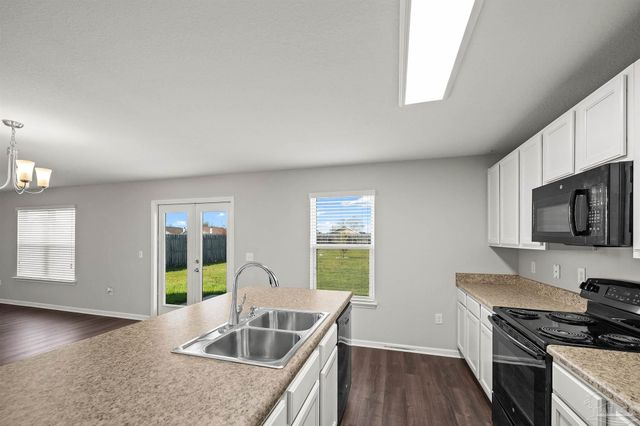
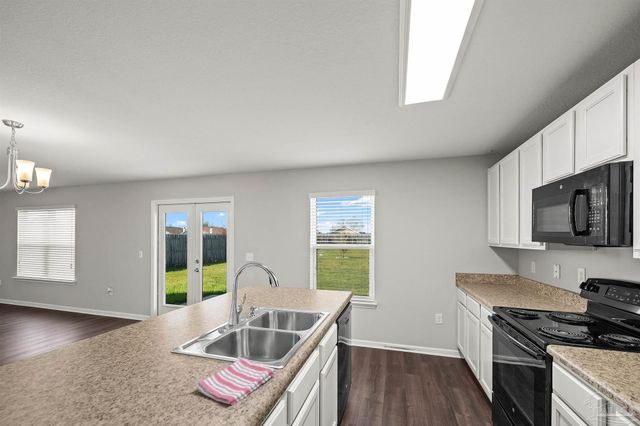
+ dish towel [196,357,277,407]
